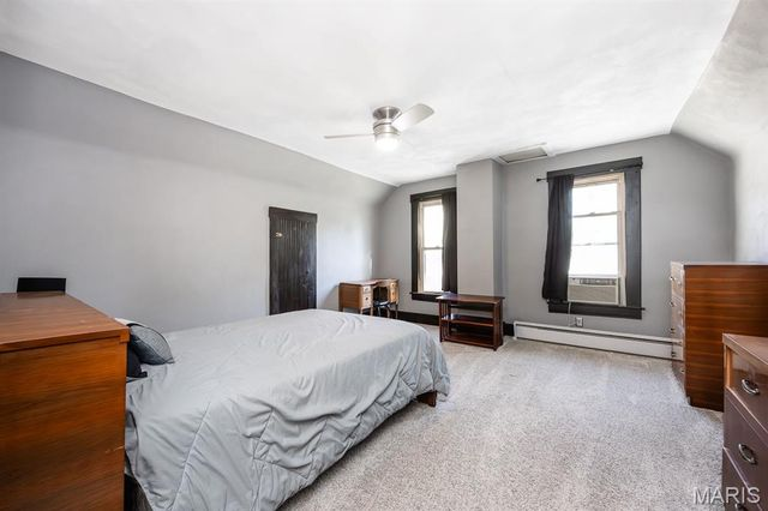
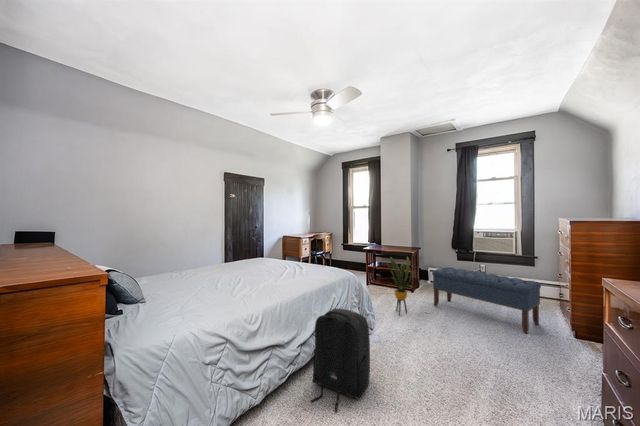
+ bench [431,266,542,335]
+ house plant [380,255,419,316]
+ backpack [309,308,371,414]
